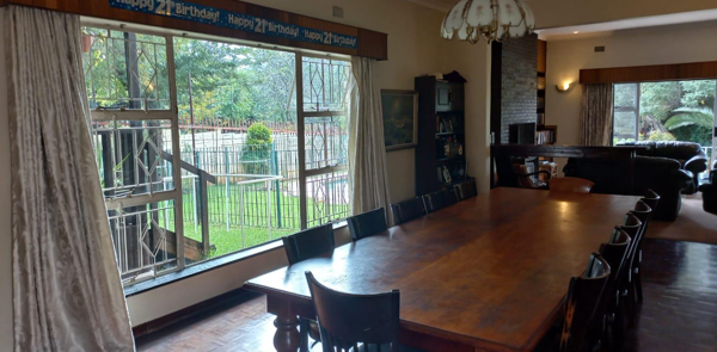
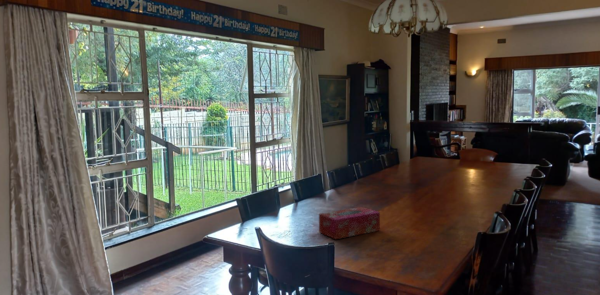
+ tissue box [318,206,381,240]
